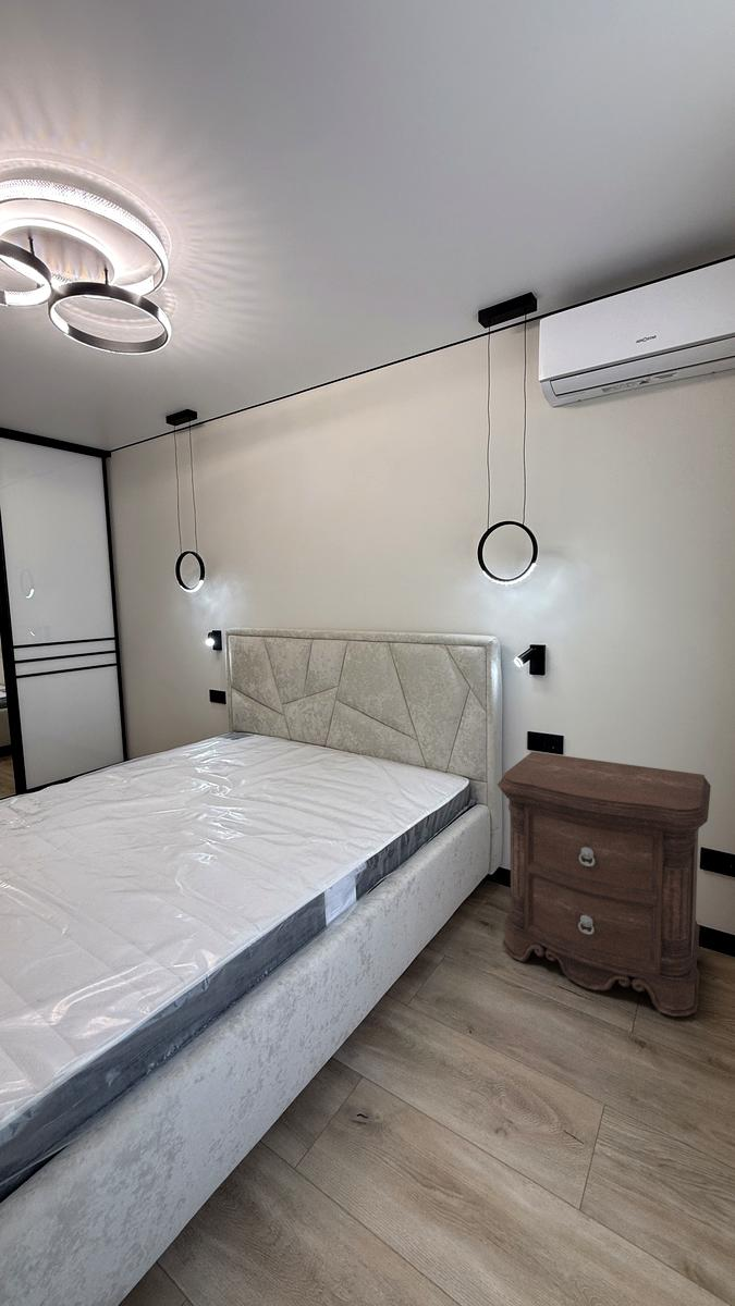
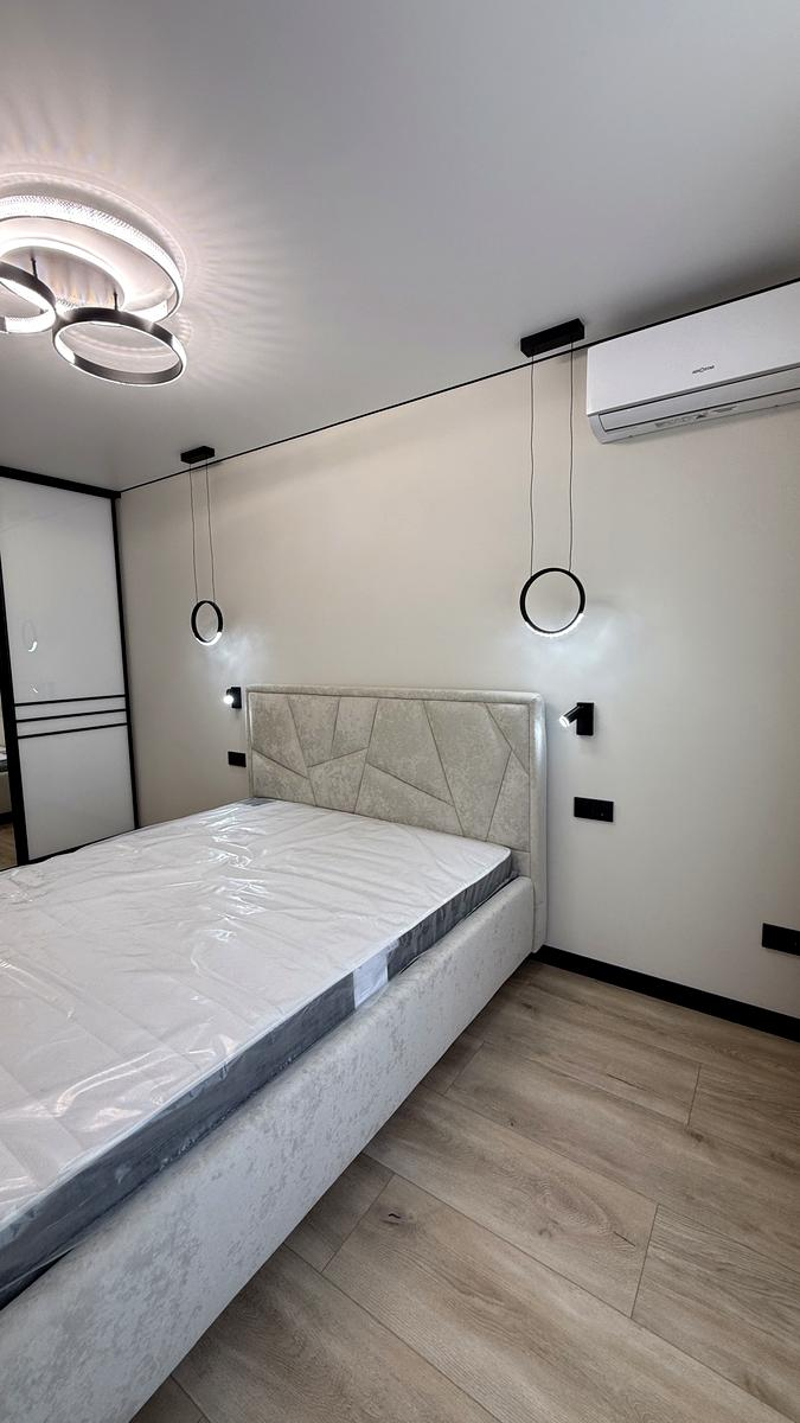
- nightstand [497,751,712,1018]
